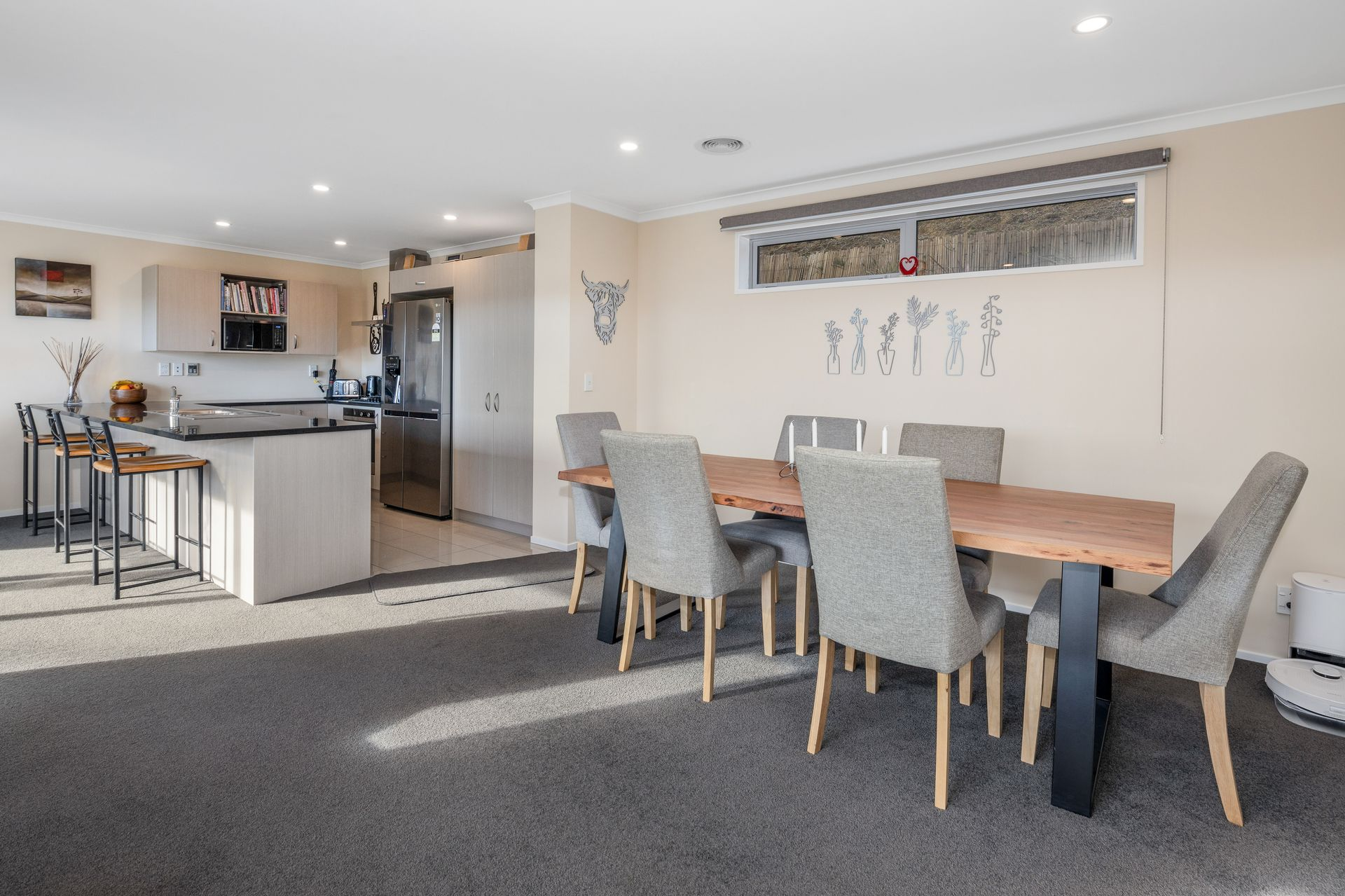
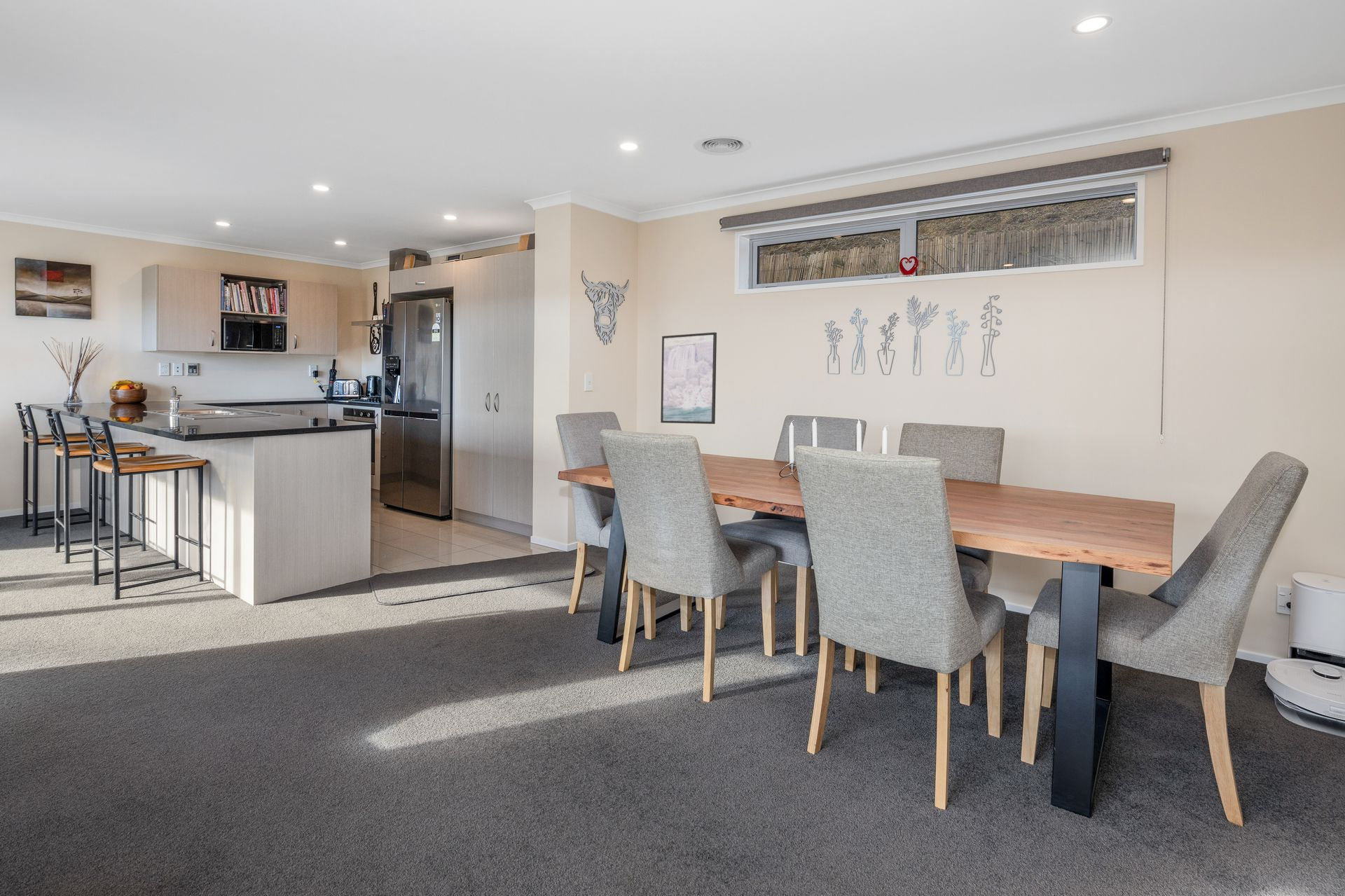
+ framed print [660,331,717,425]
